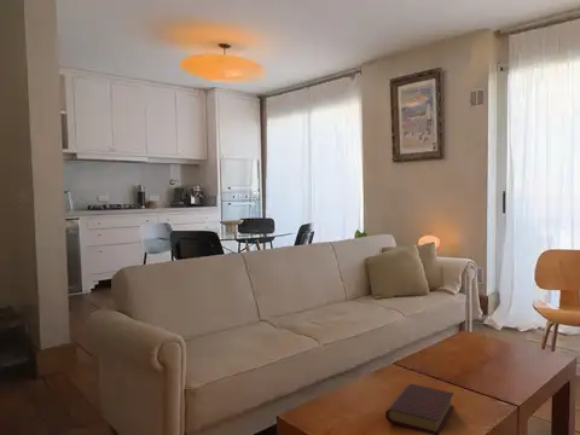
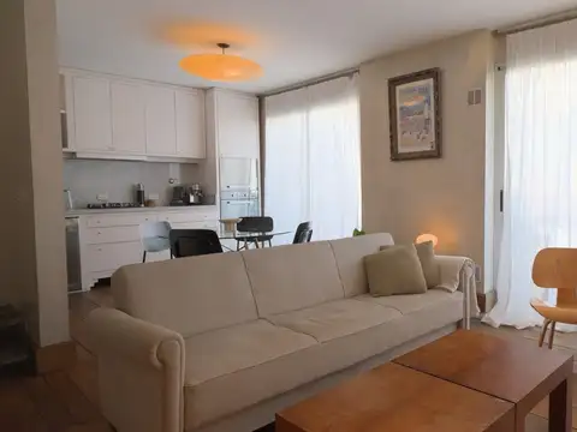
- book [384,383,456,435]
